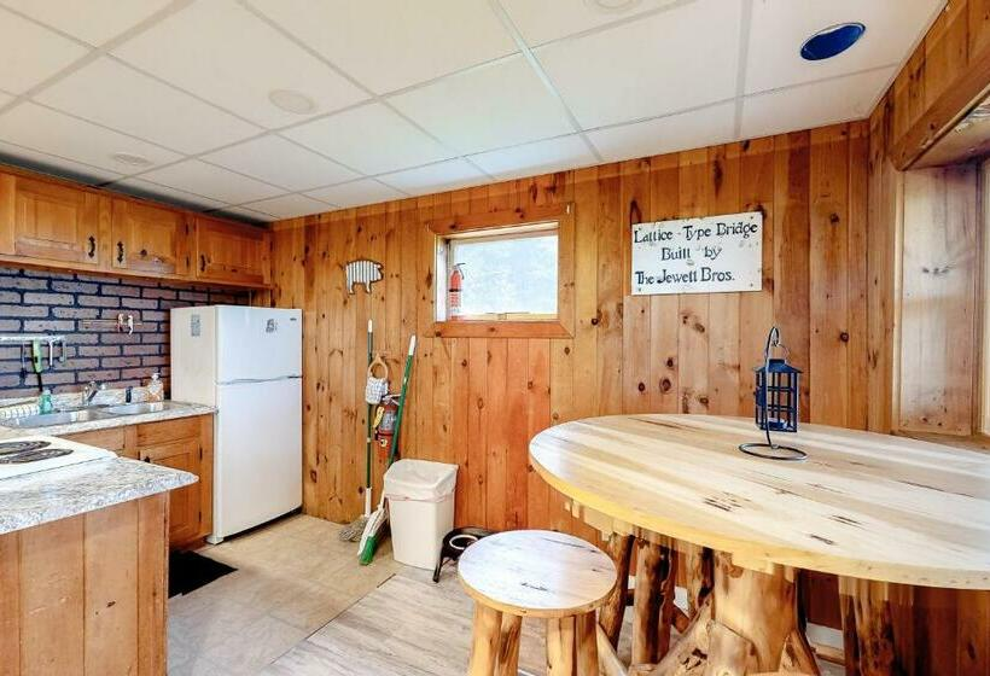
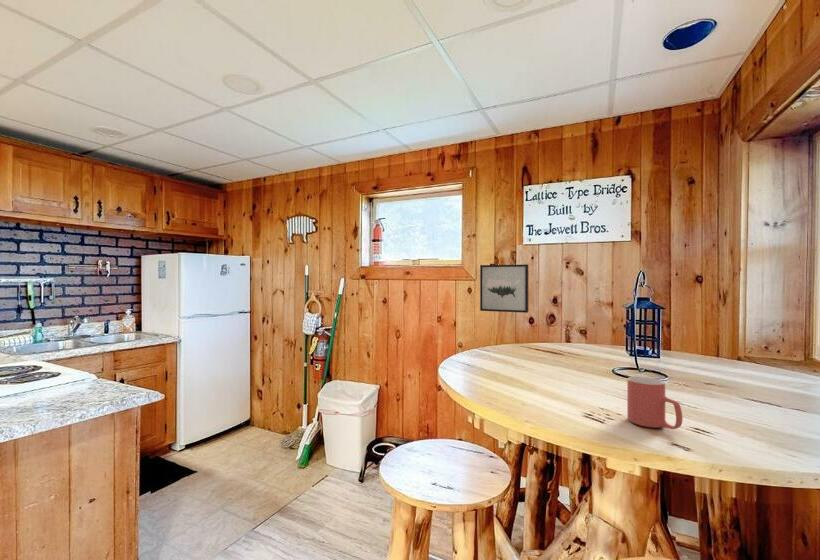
+ mug [626,375,684,430]
+ wall art [479,263,529,314]
